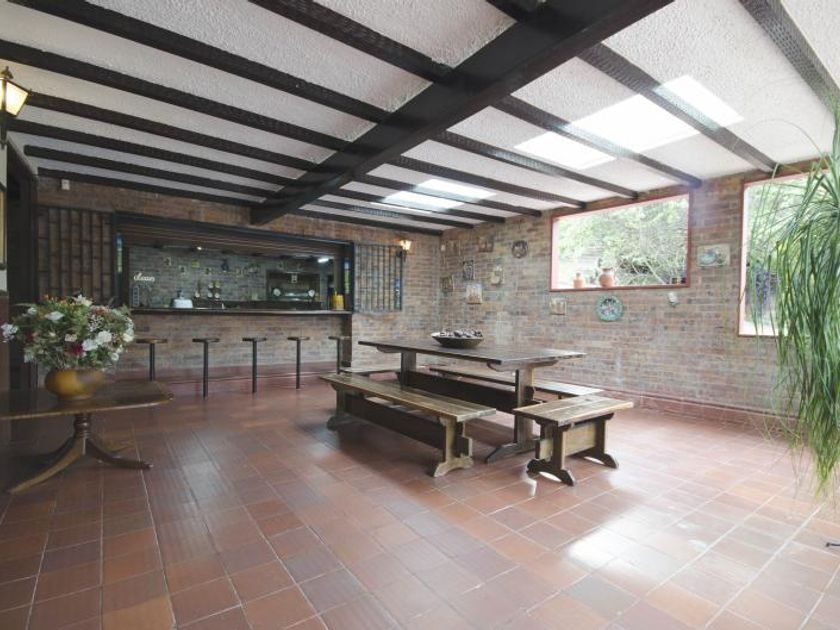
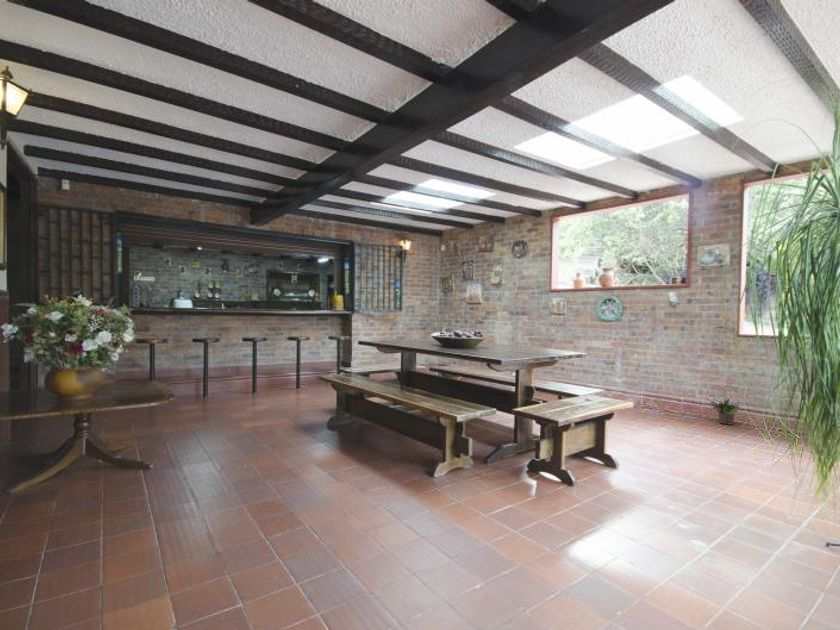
+ potted plant [708,396,741,426]
